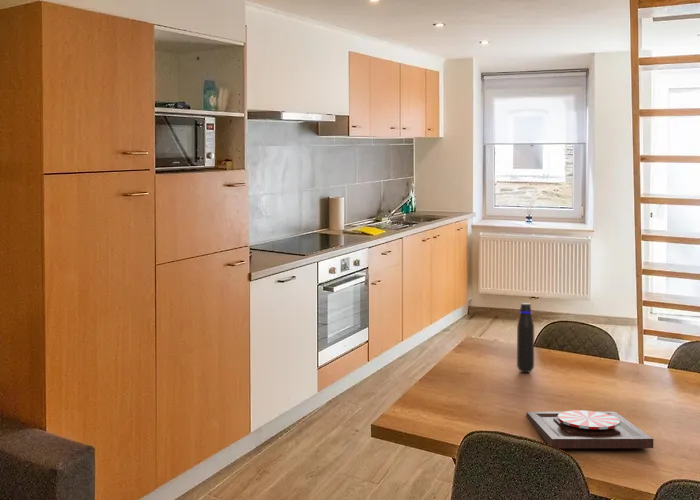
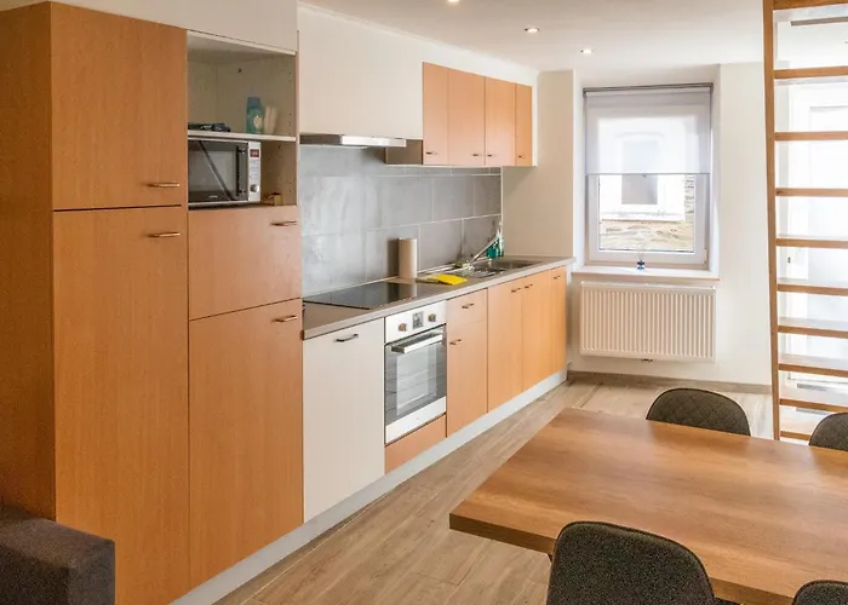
- plate [525,409,654,449]
- water bottle [516,302,535,374]
